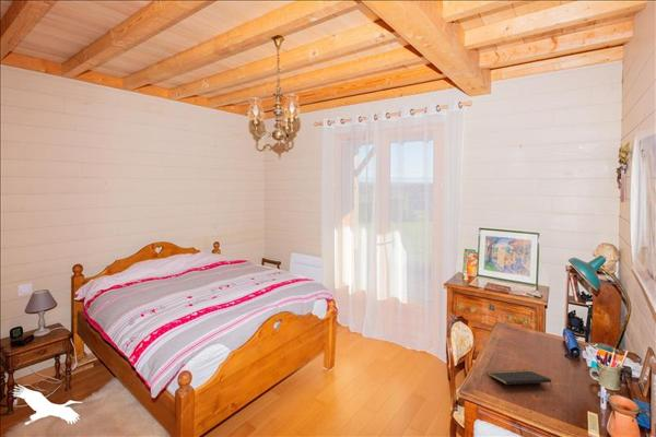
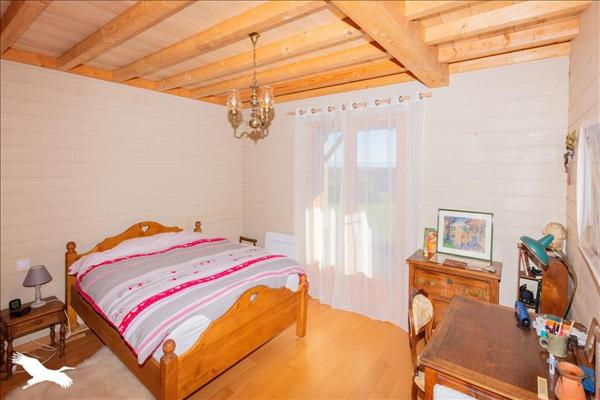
- notepad [485,369,553,389]
